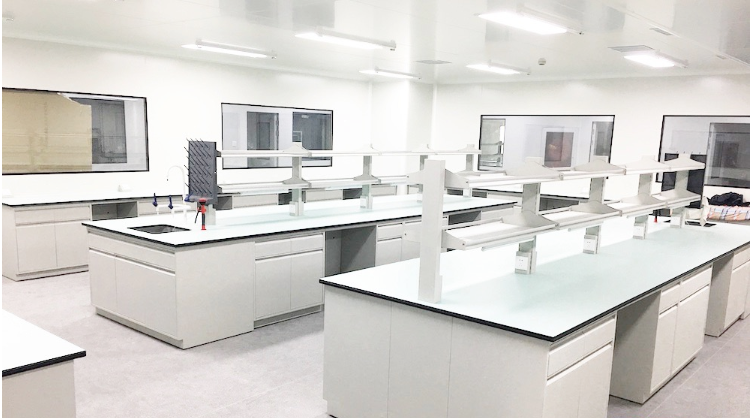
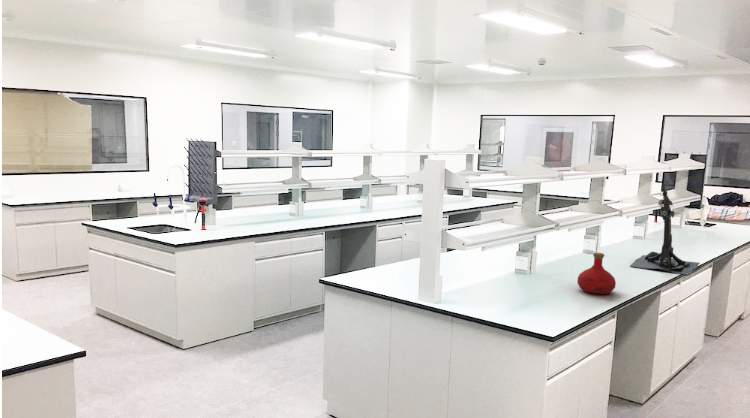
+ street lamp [629,184,701,276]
+ bottle [576,252,617,295]
